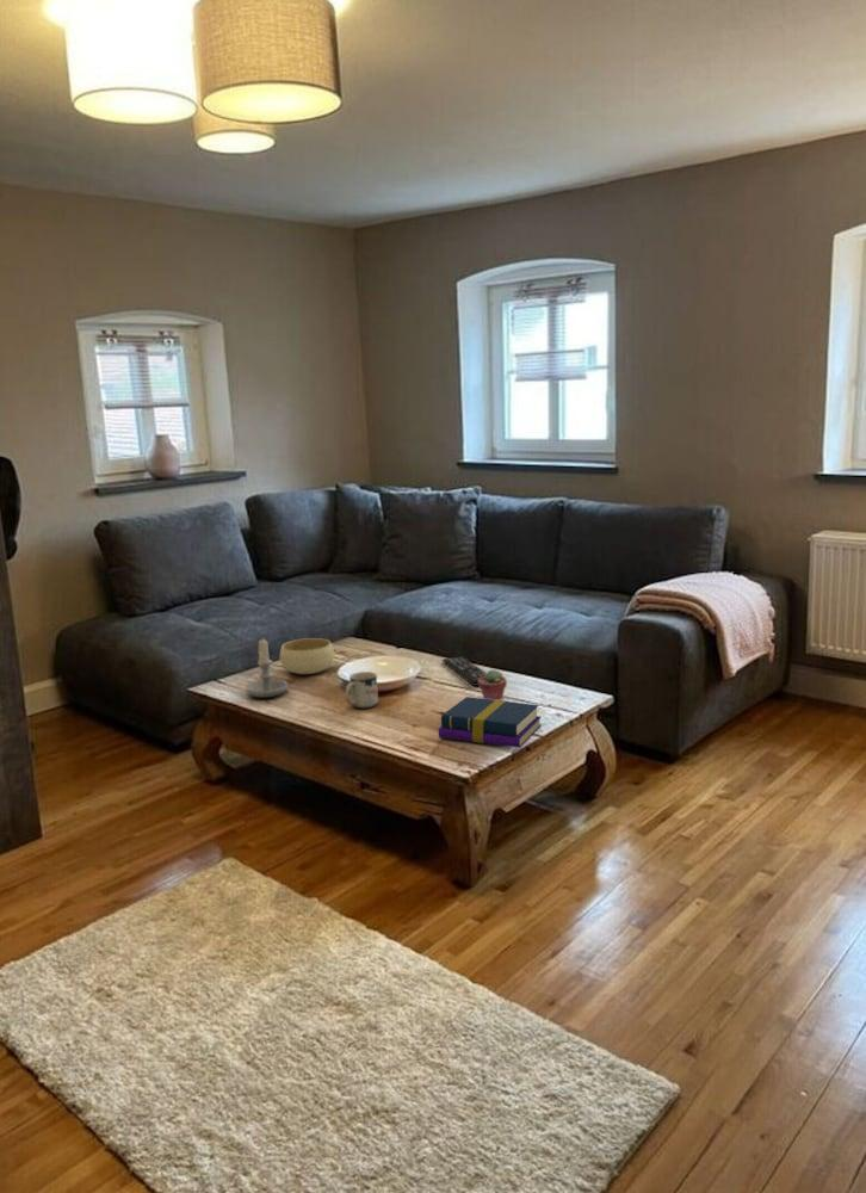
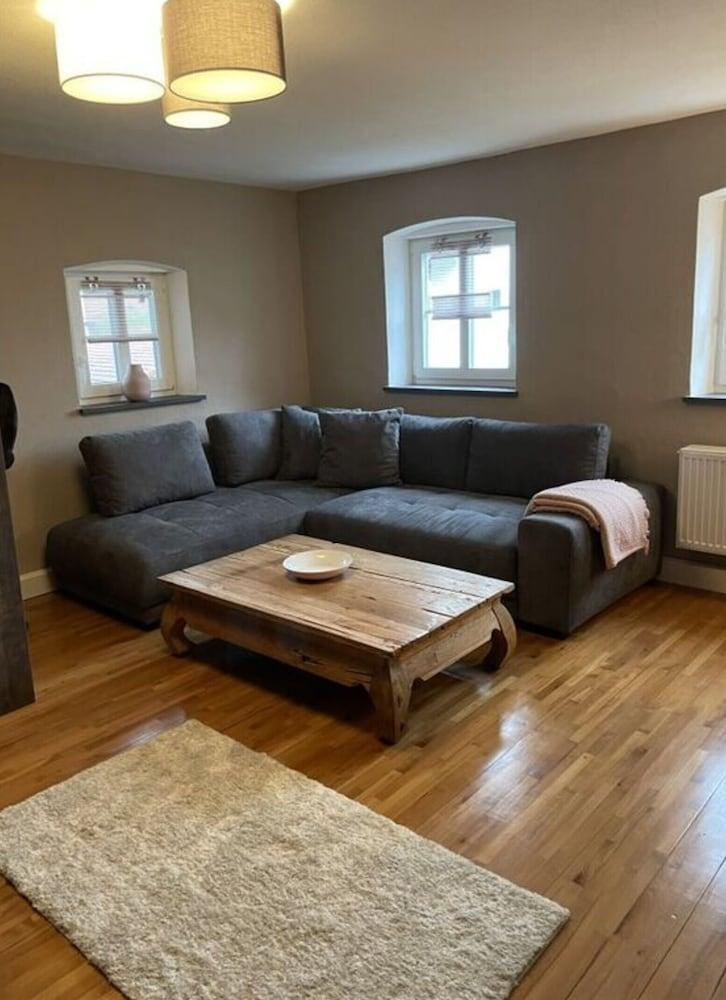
- potted succulent [477,668,508,700]
- book [438,696,543,749]
- candle [245,638,289,698]
- remote control [441,655,487,687]
- mug [345,670,379,710]
- bowl [279,637,335,675]
